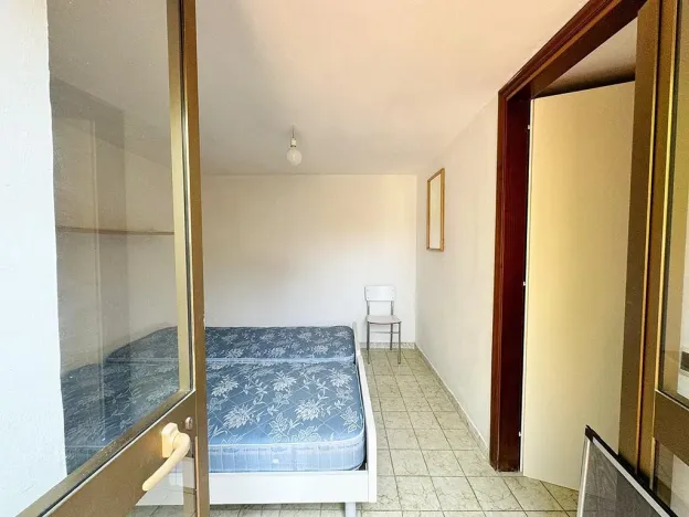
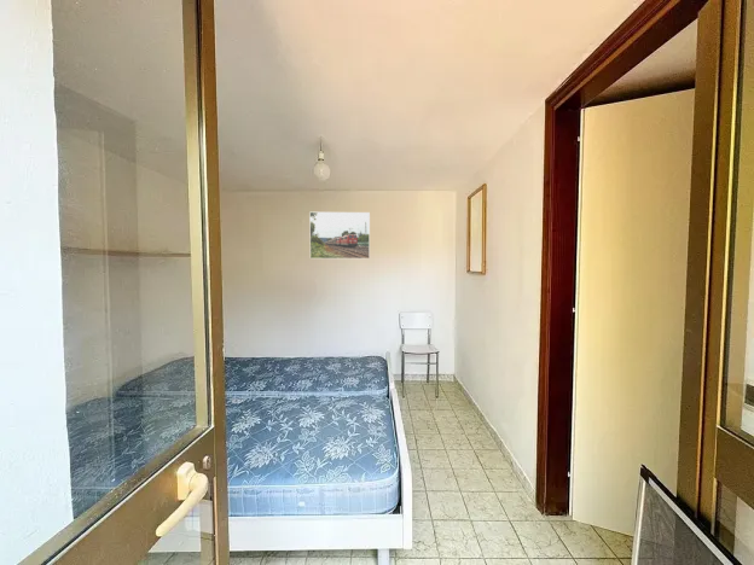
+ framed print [308,211,371,260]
